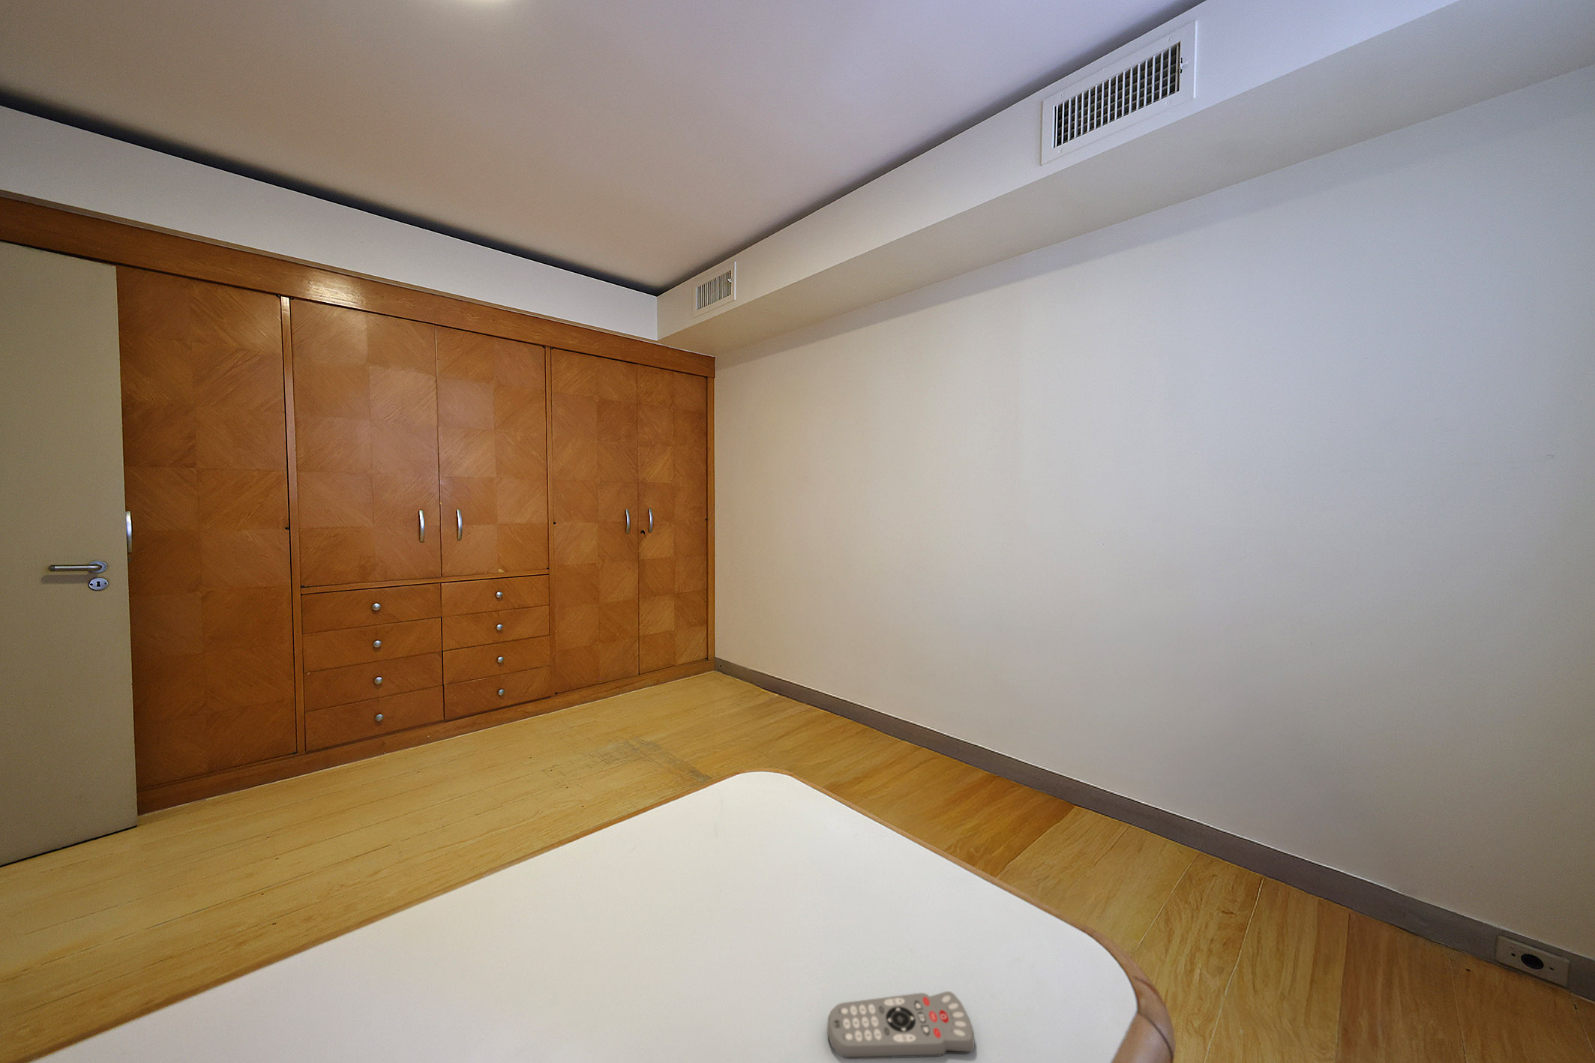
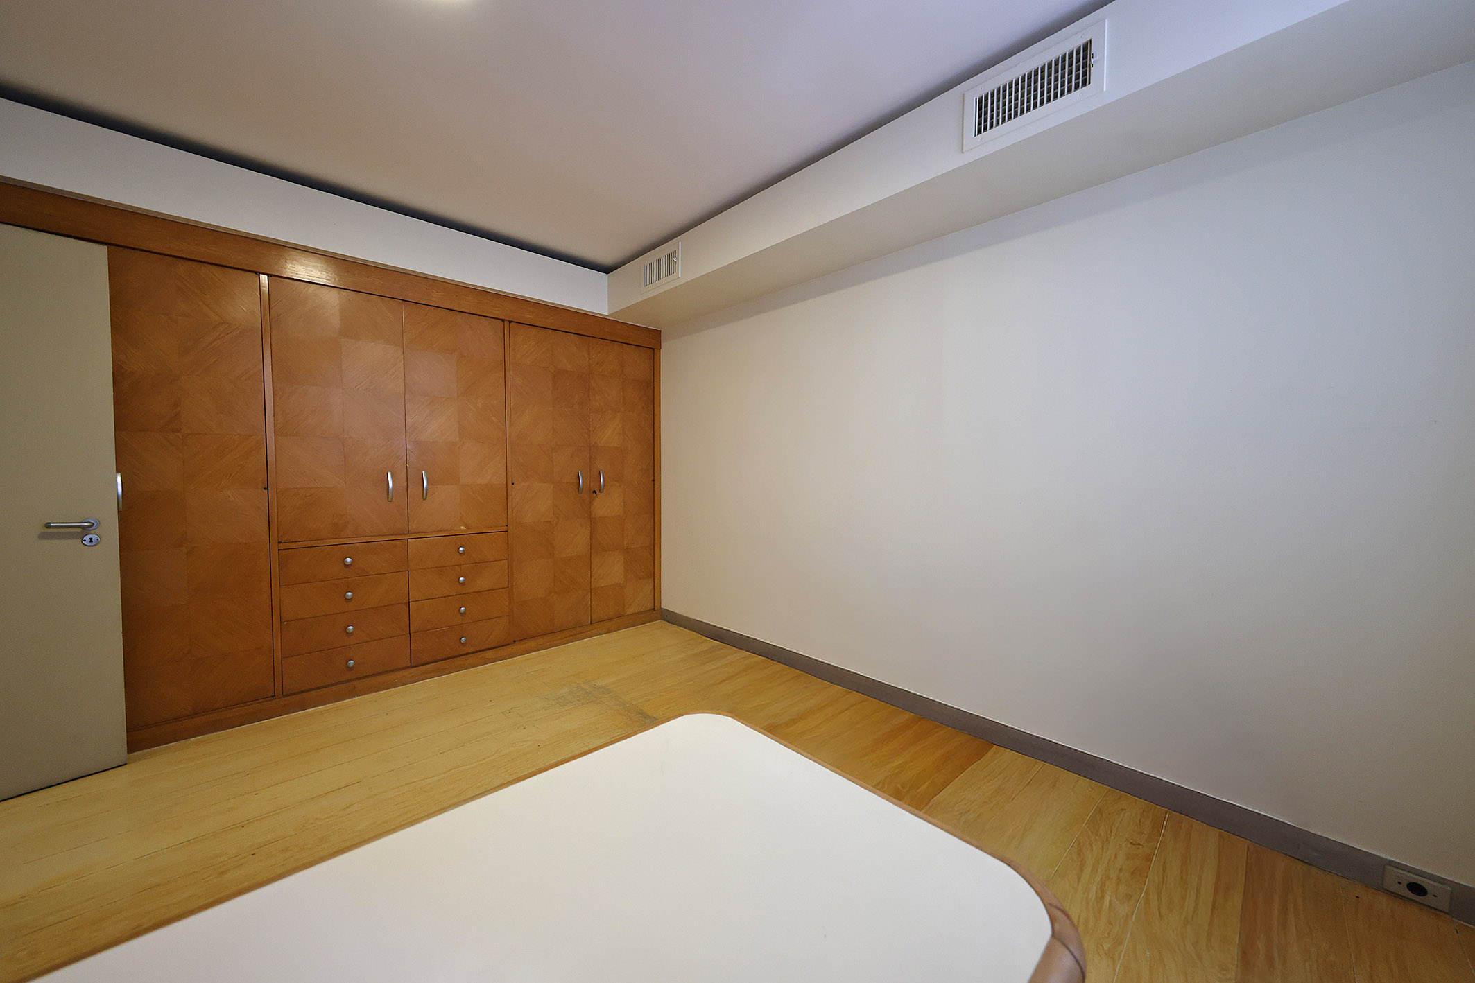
- remote control [826,991,976,1059]
